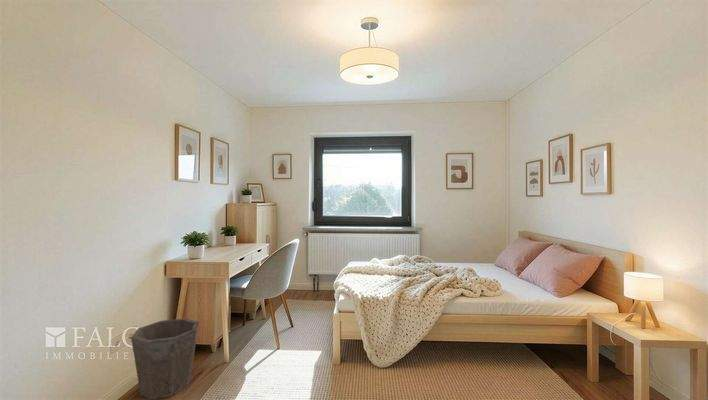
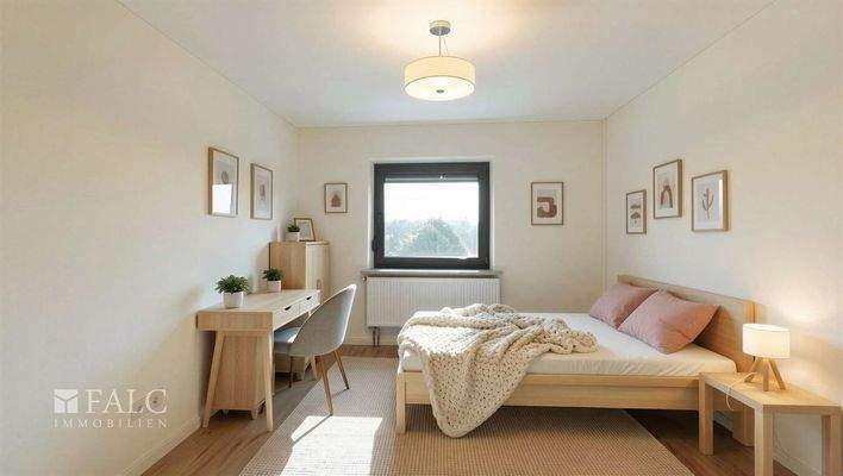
- waste bin [130,317,200,400]
